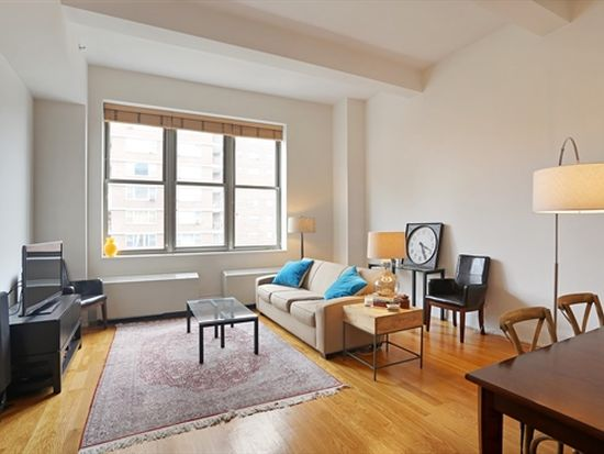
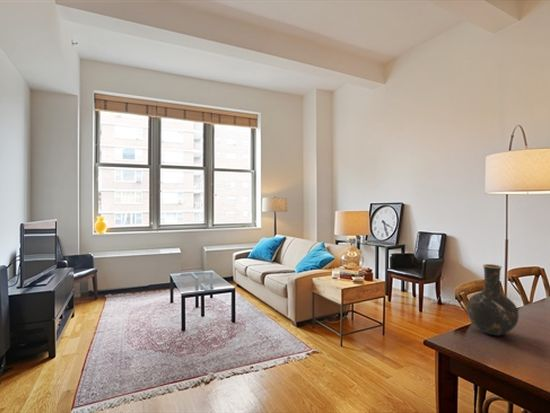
+ vase [466,263,520,336]
